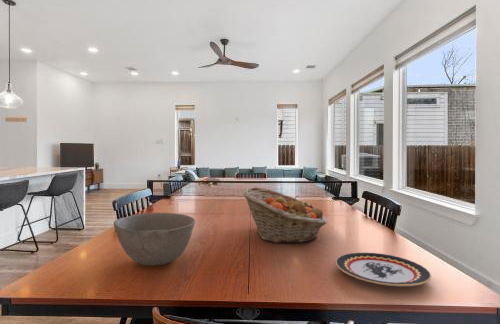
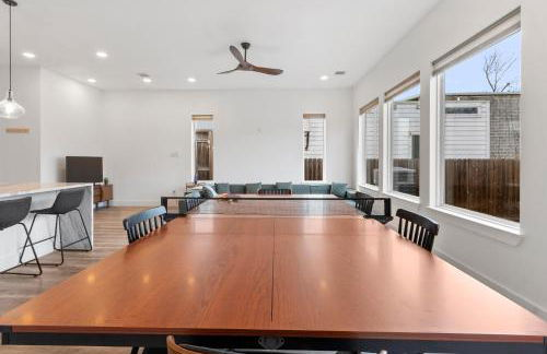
- fruit basket [241,186,328,244]
- bowl [113,212,196,267]
- plate [335,252,433,287]
